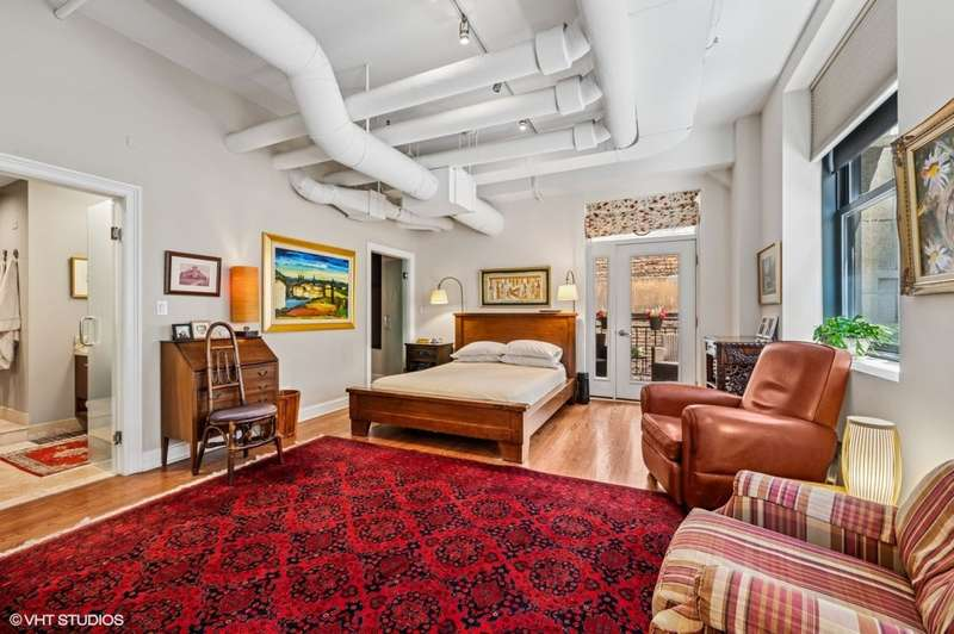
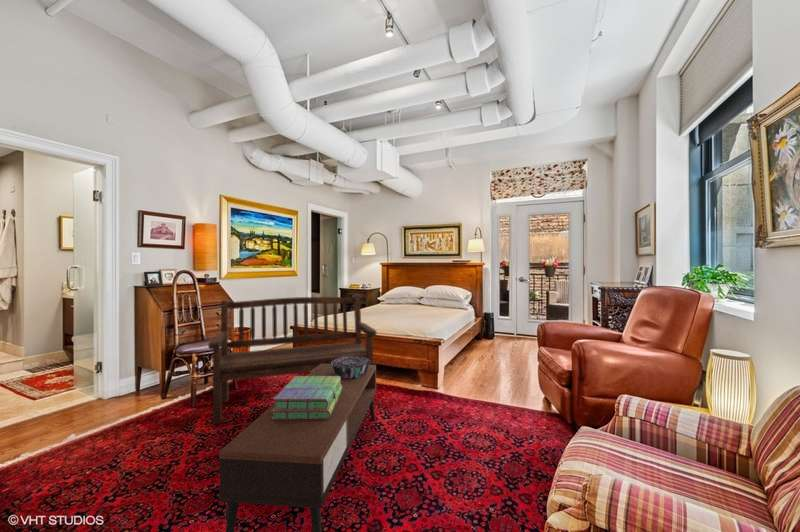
+ stack of books [271,375,342,420]
+ coffee table [218,363,377,532]
+ decorative bowl [331,356,370,379]
+ bench [207,294,377,426]
